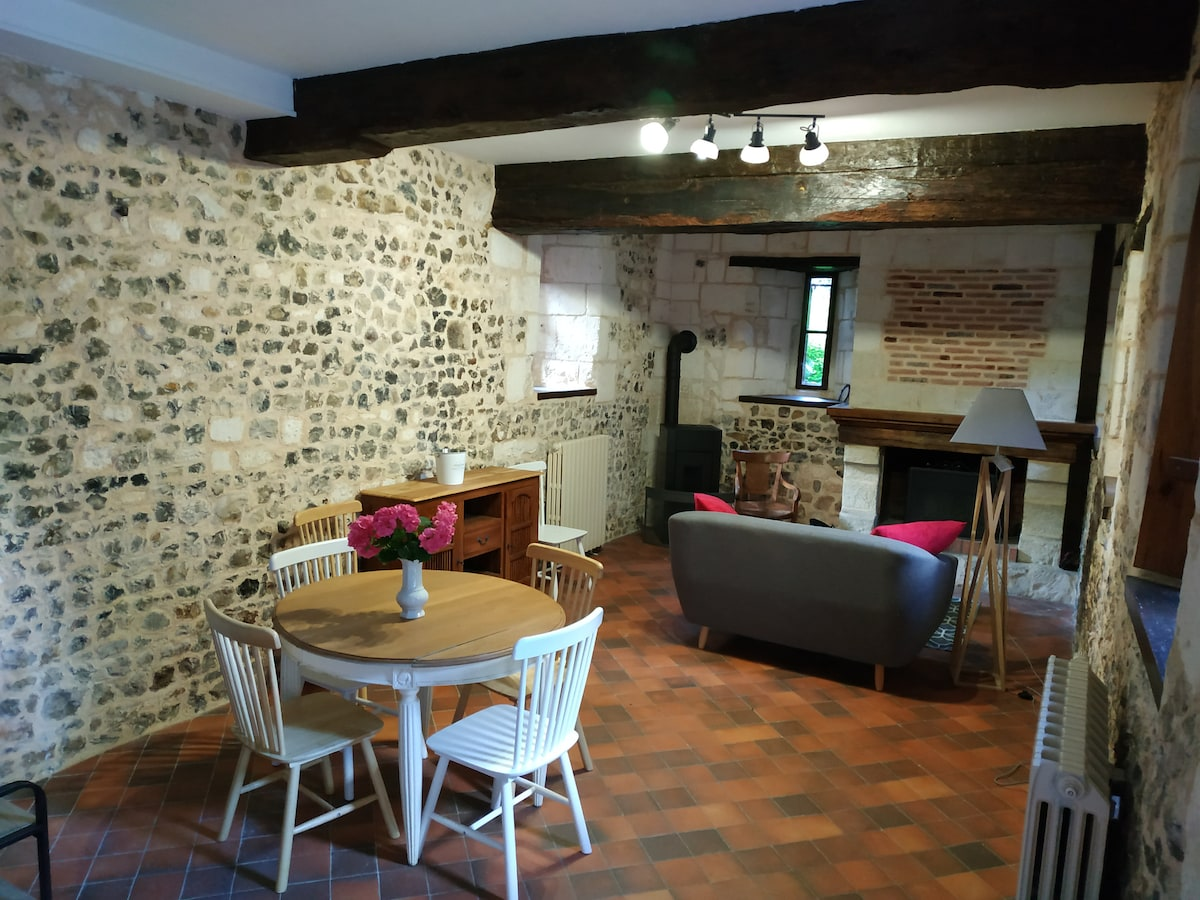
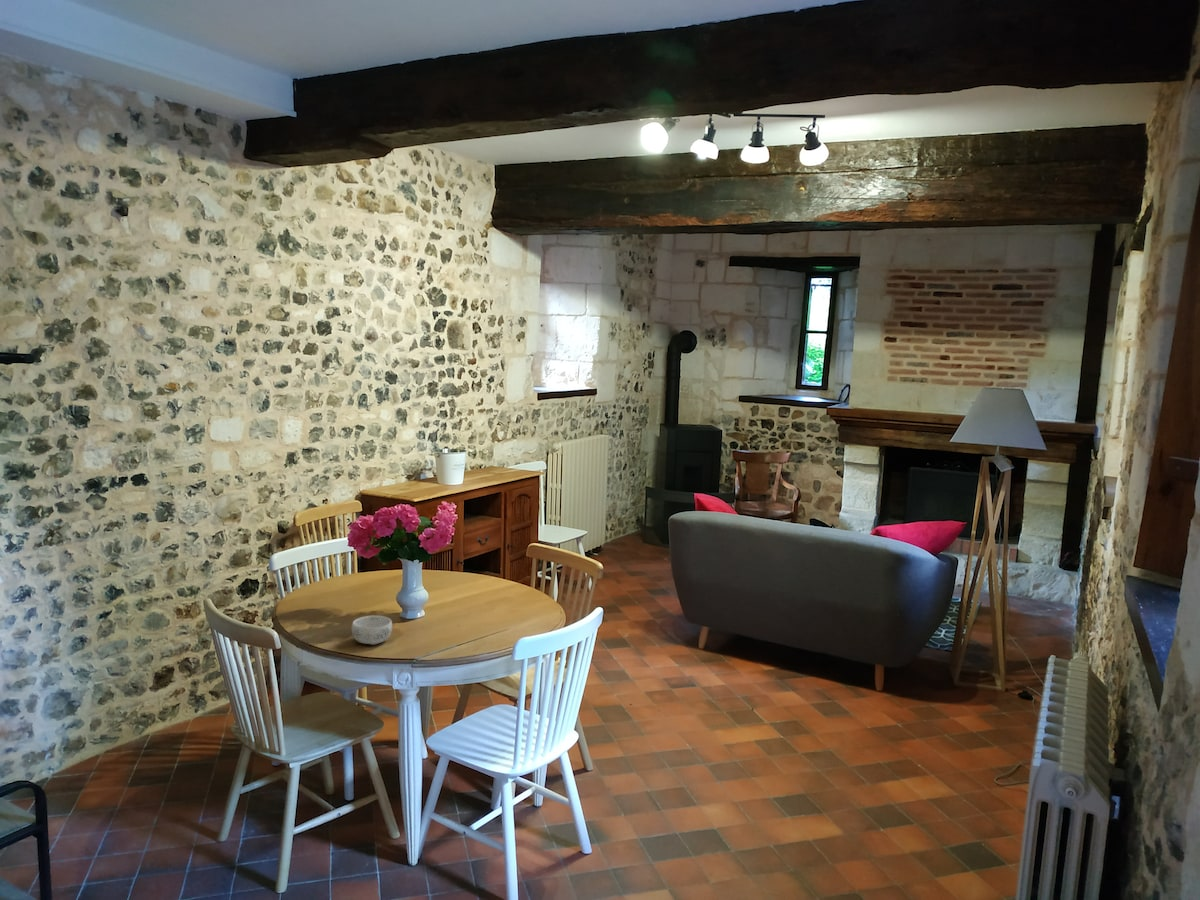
+ decorative bowl [351,615,393,646]
